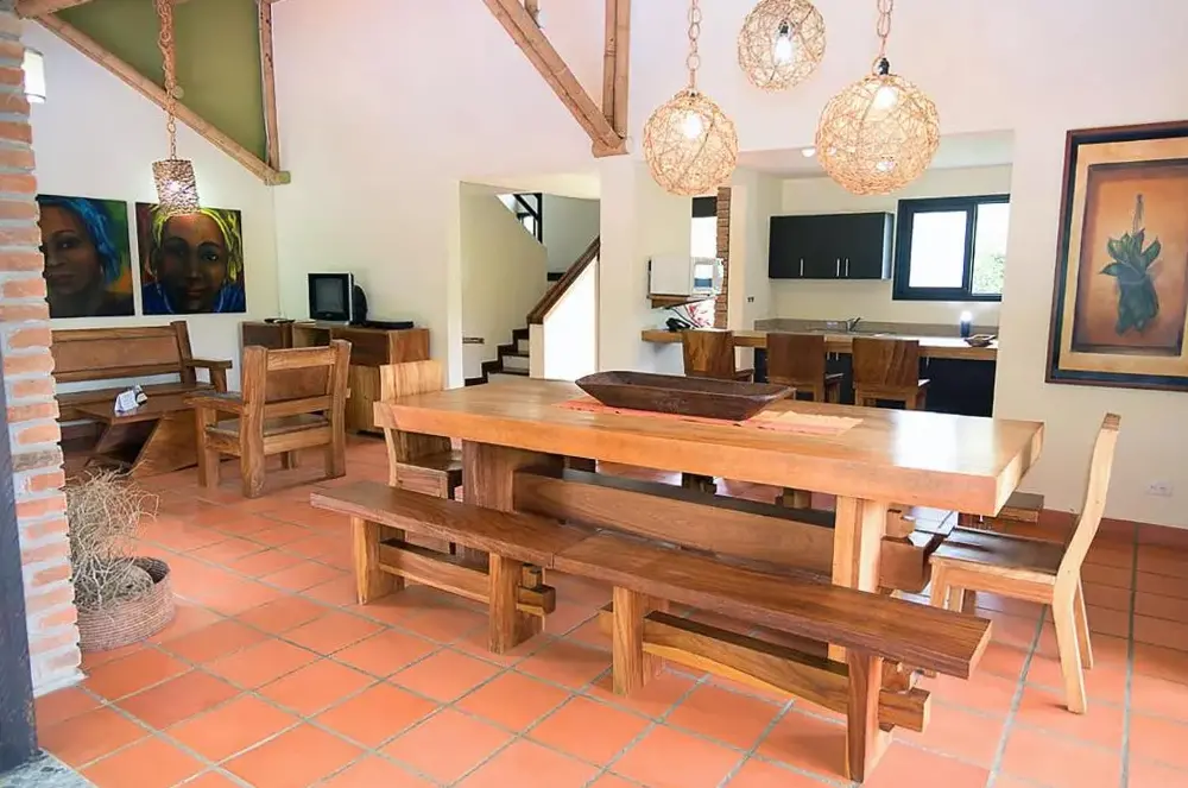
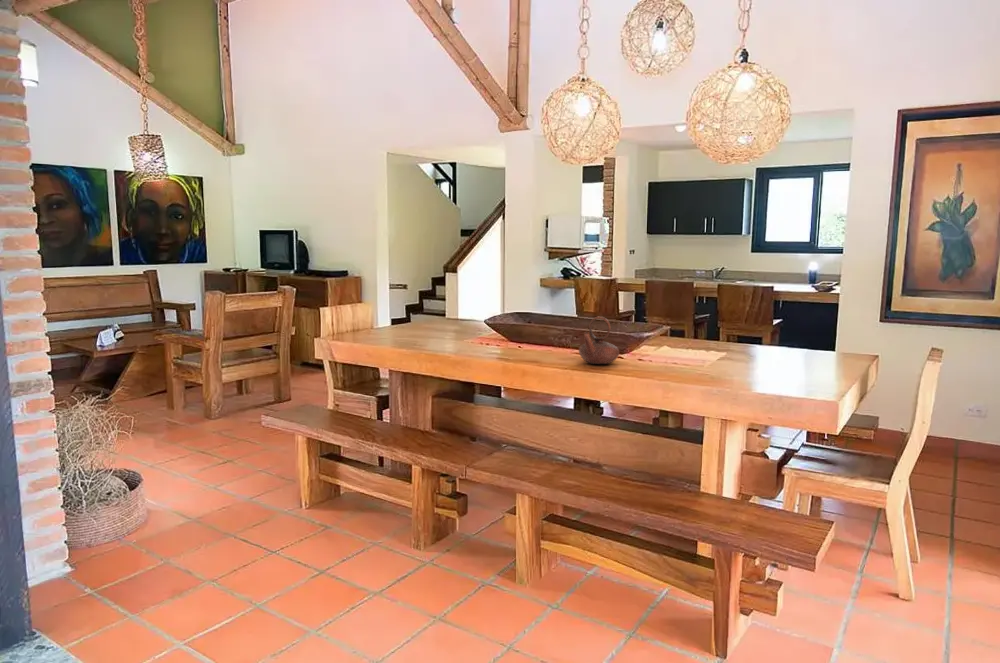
+ teapot [578,316,620,365]
